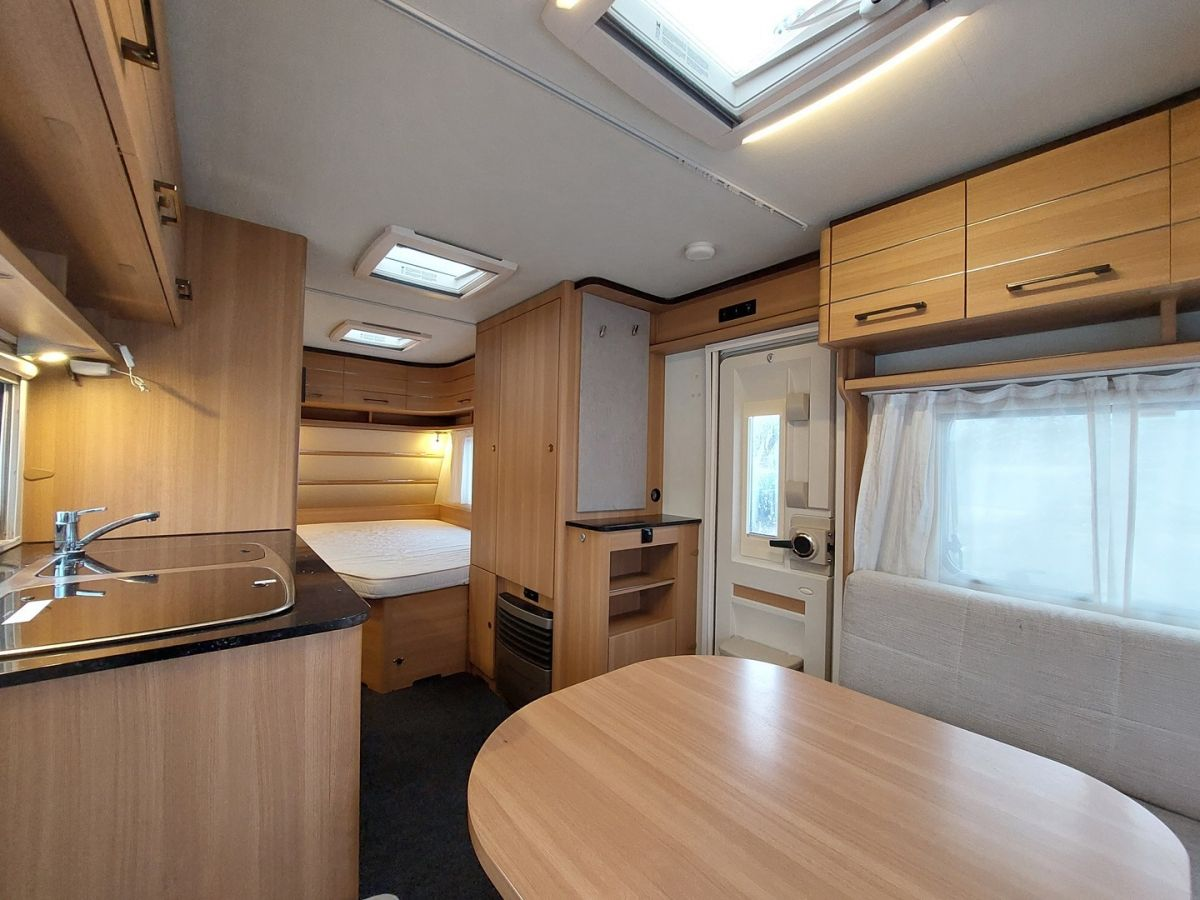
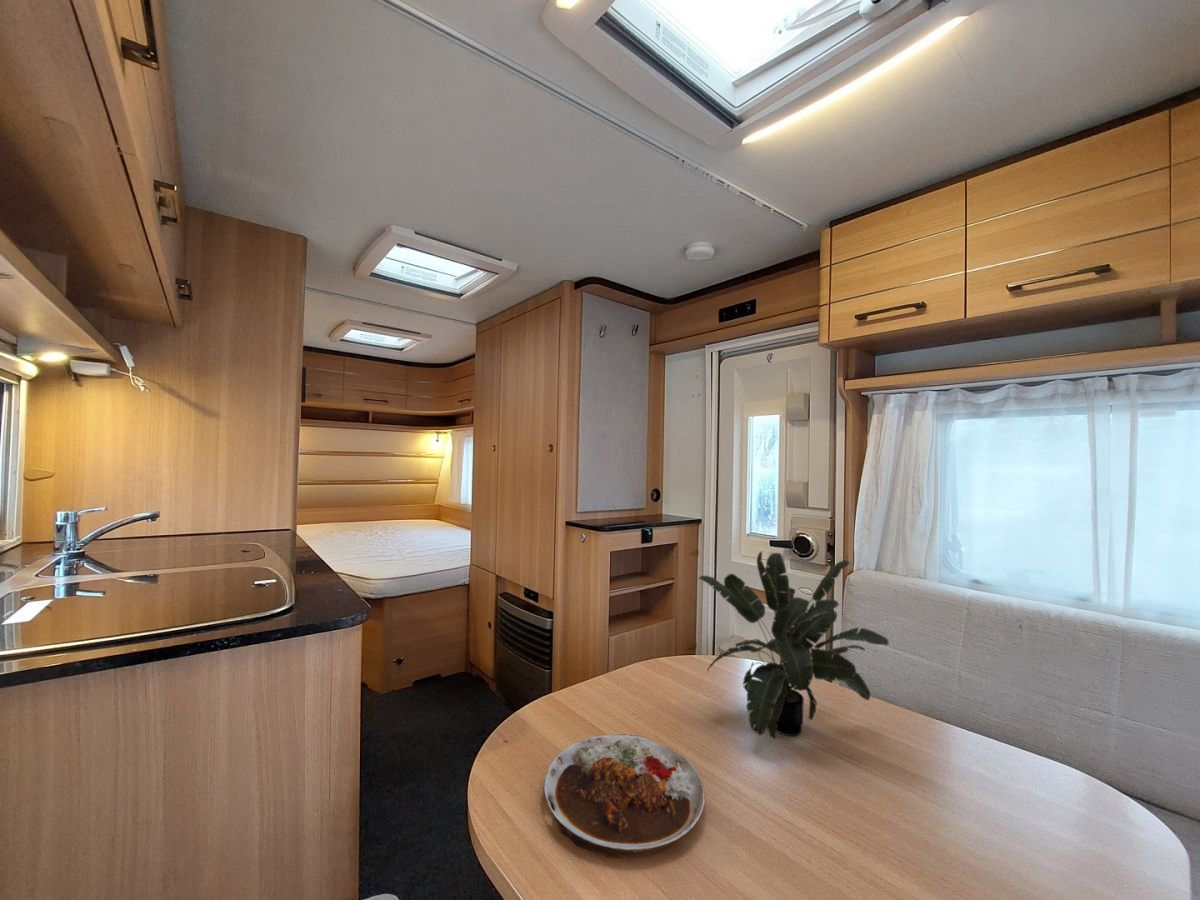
+ potted plant [698,550,890,741]
+ plate [542,733,706,860]
